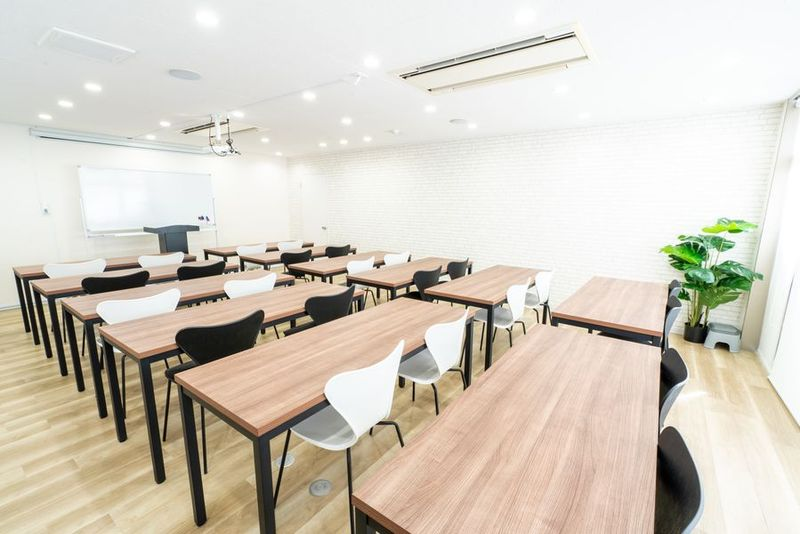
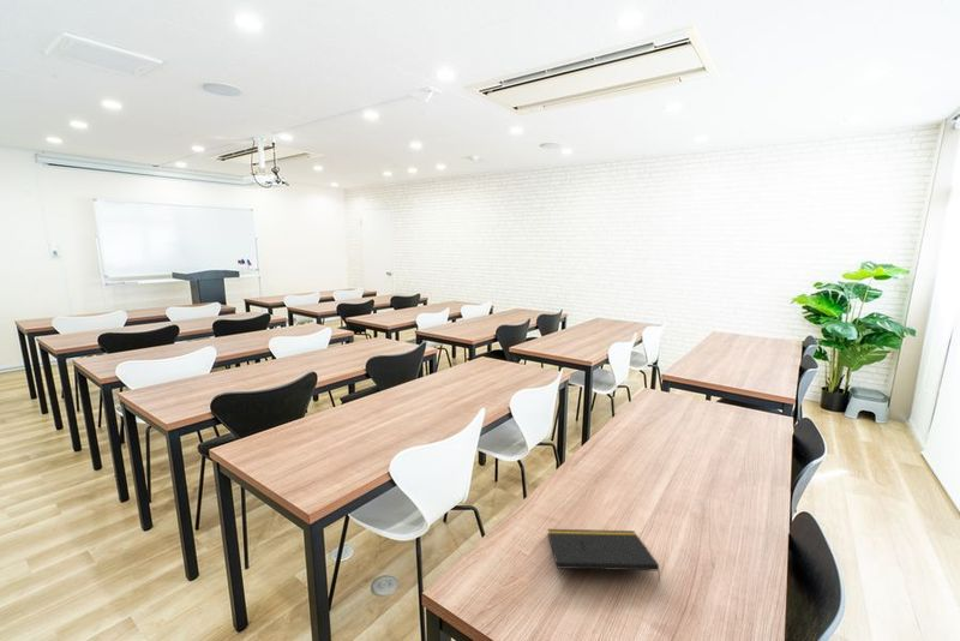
+ notepad [547,528,661,582]
